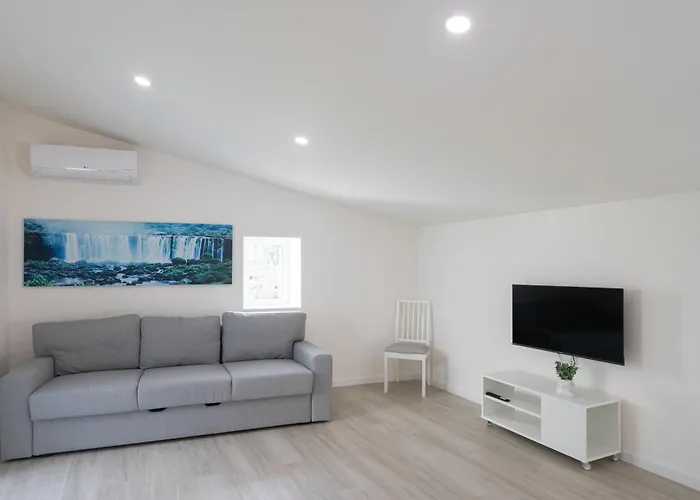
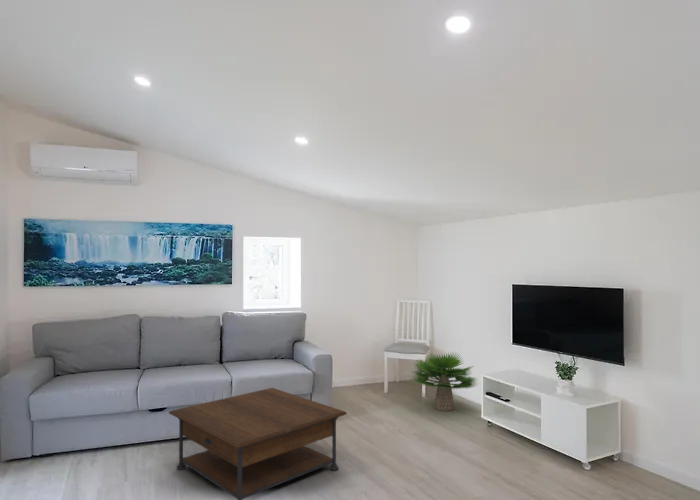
+ potted plant [409,351,479,412]
+ coffee table [168,387,348,500]
